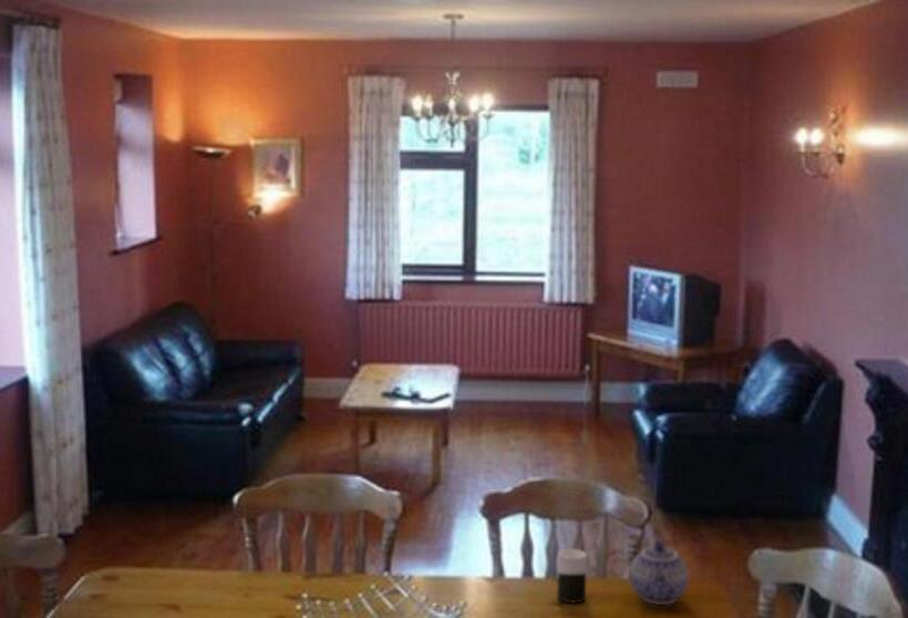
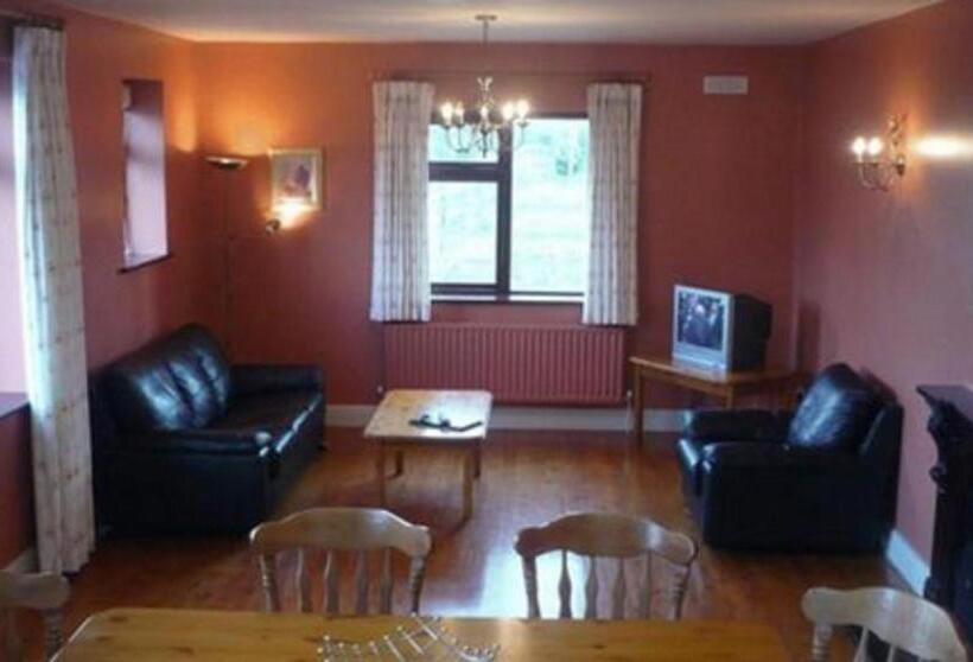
- cup [556,548,588,604]
- teapot [629,539,690,606]
